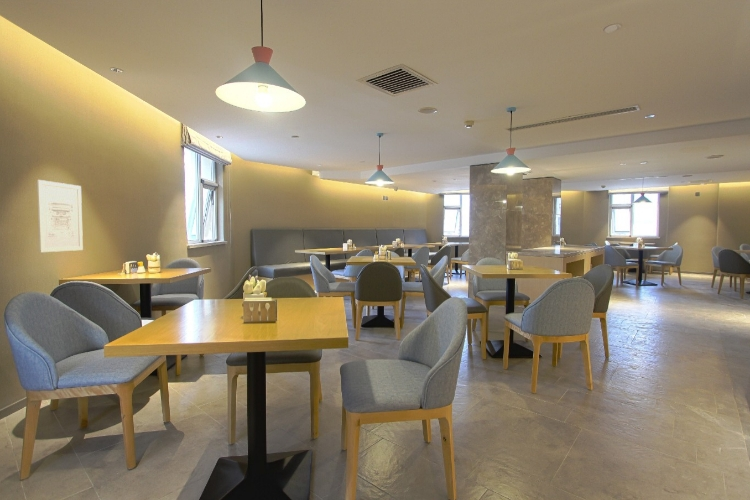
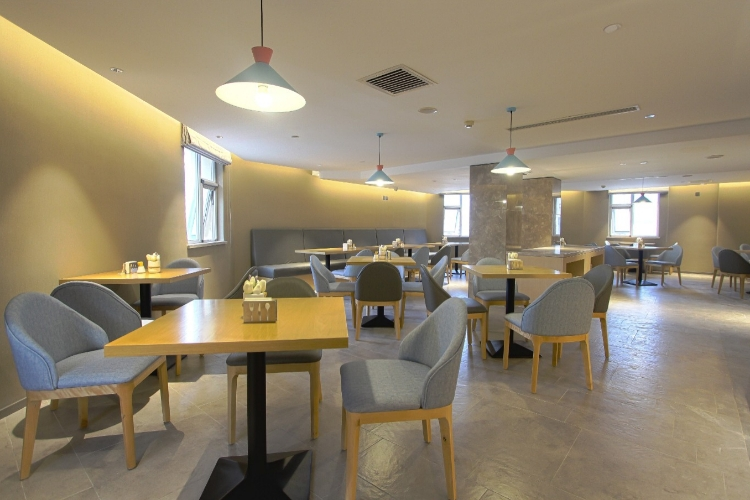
- wall art [36,179,84,253]
